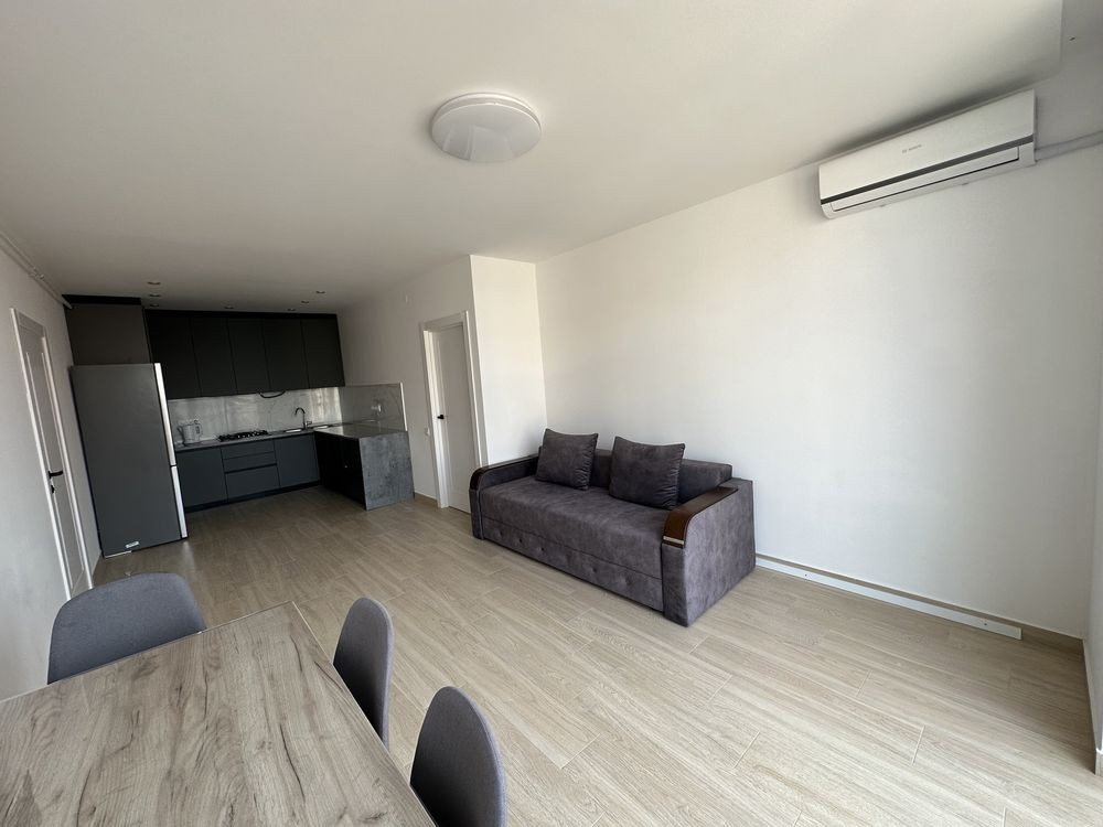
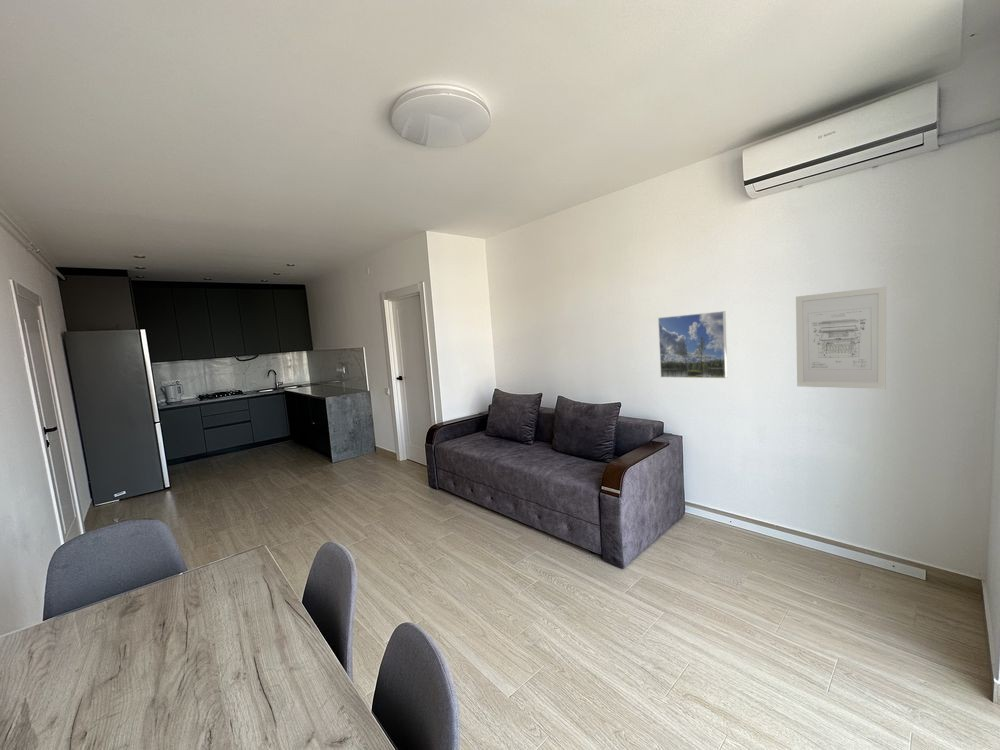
+ wall art [795,286,887,390]
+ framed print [657,310,728,379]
